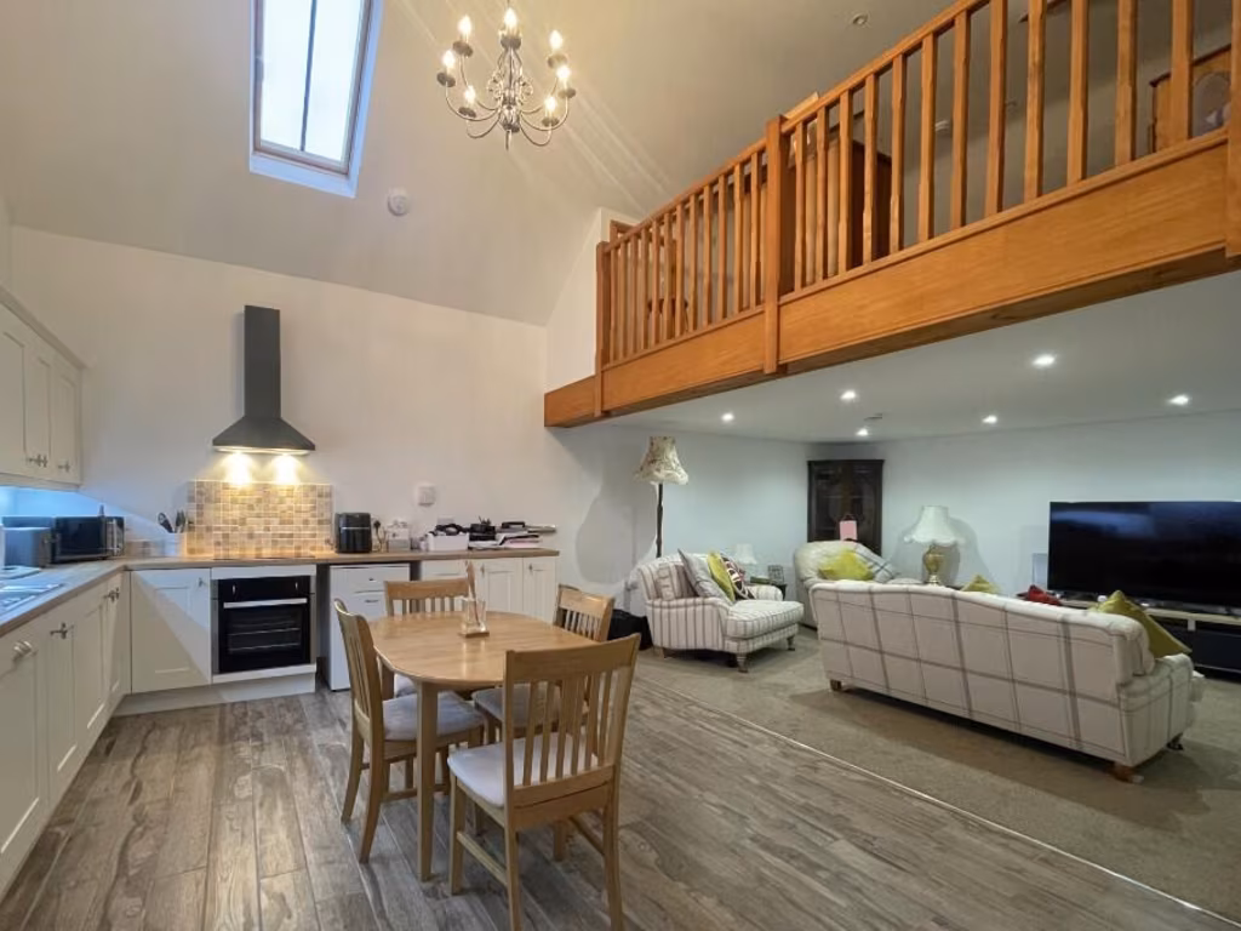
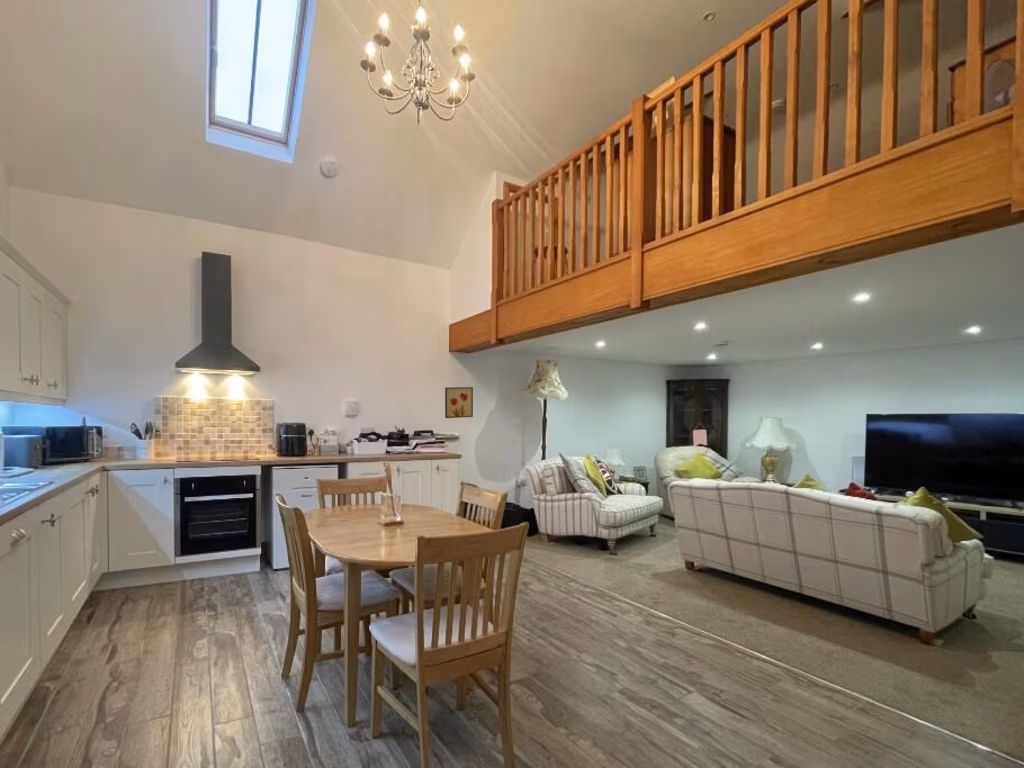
+ wall art [444,386,474,419]
